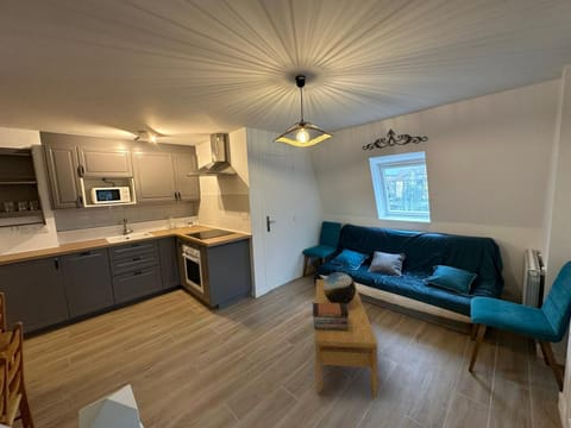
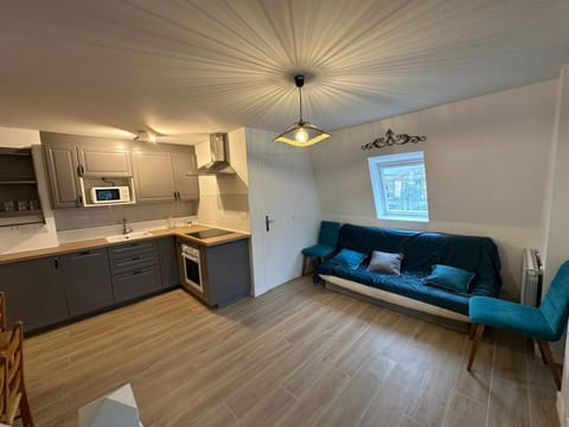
- book stack [312,302,349,332]
- decorative sphere [324,271,357,304]
- coffee table [314,278,378,398]
